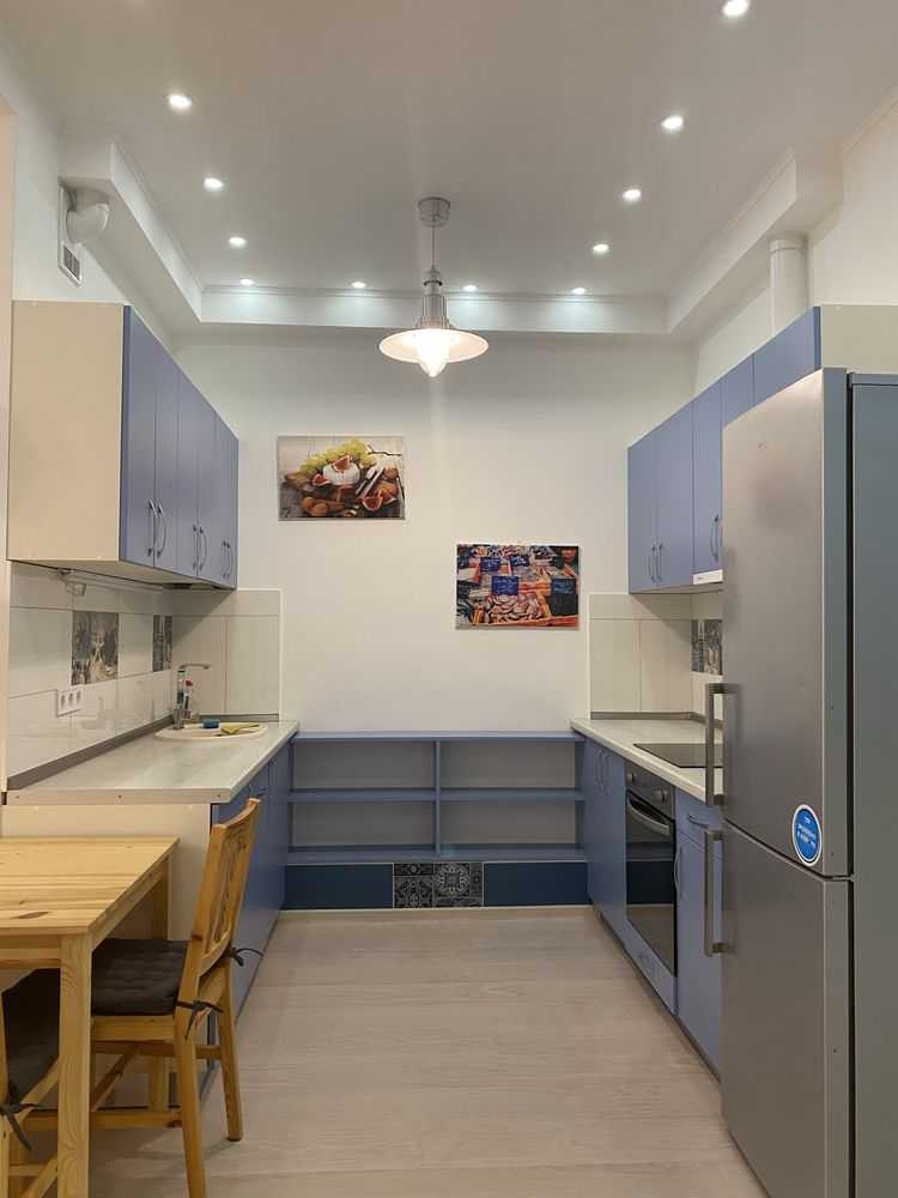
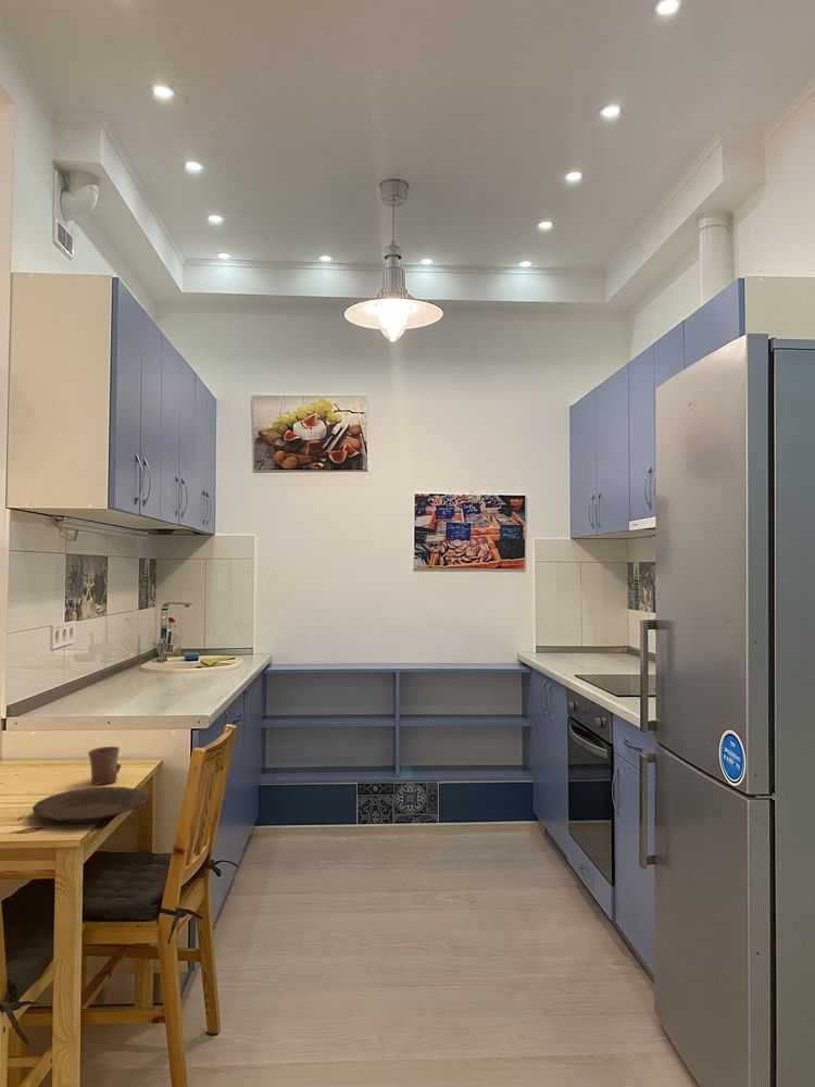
+ mug [87,746,123,785]
+ plate [32,786,150,824]
